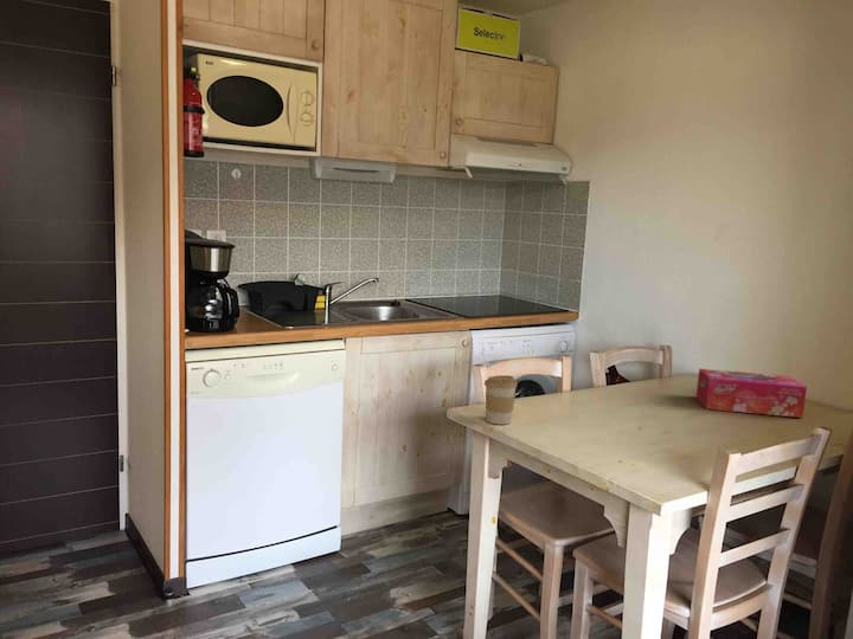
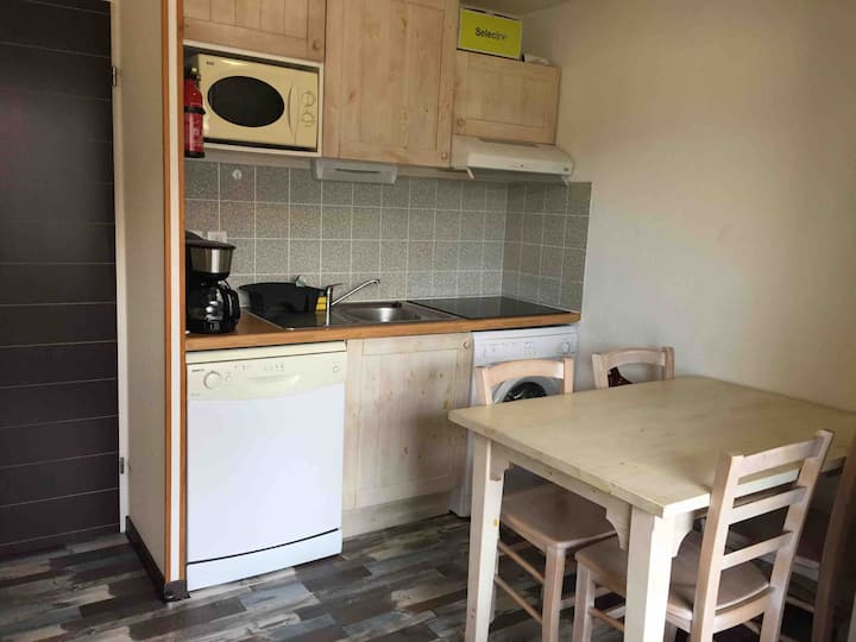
- coffee cup [483,374,519,426]
- tissue box [694,368,808,419]
